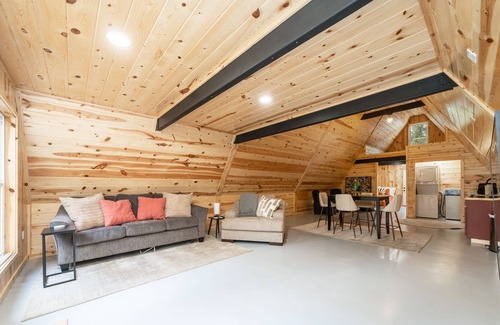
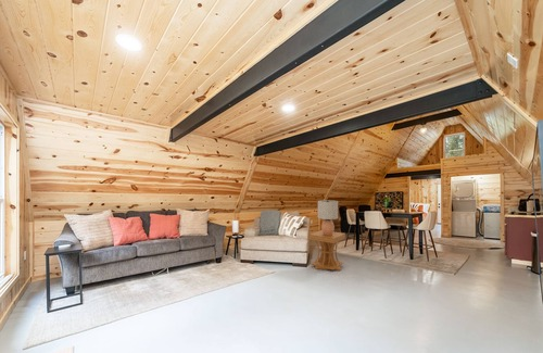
+ side table [308,229,346,272]
+ lamp [317,199,339,236]
